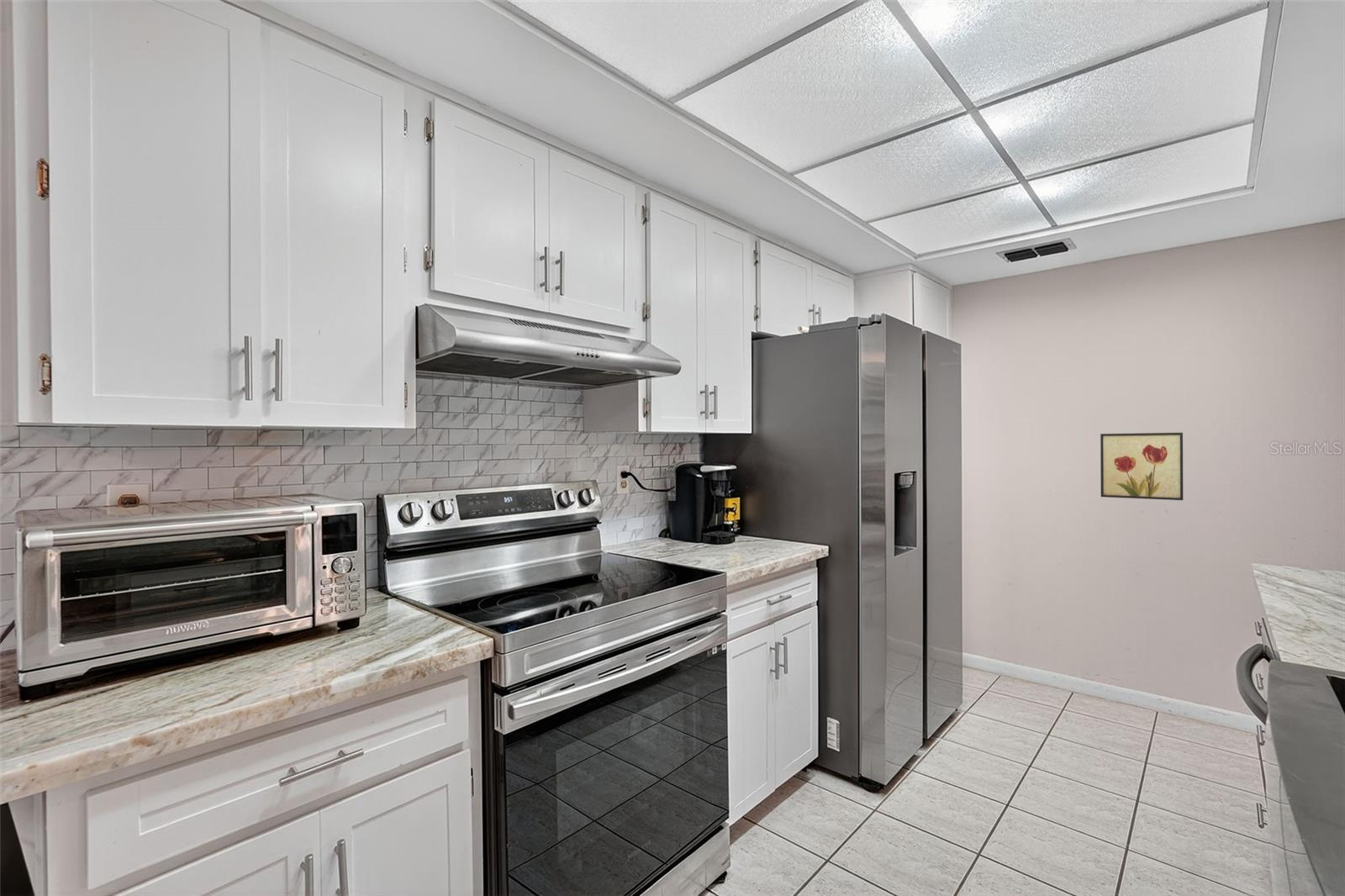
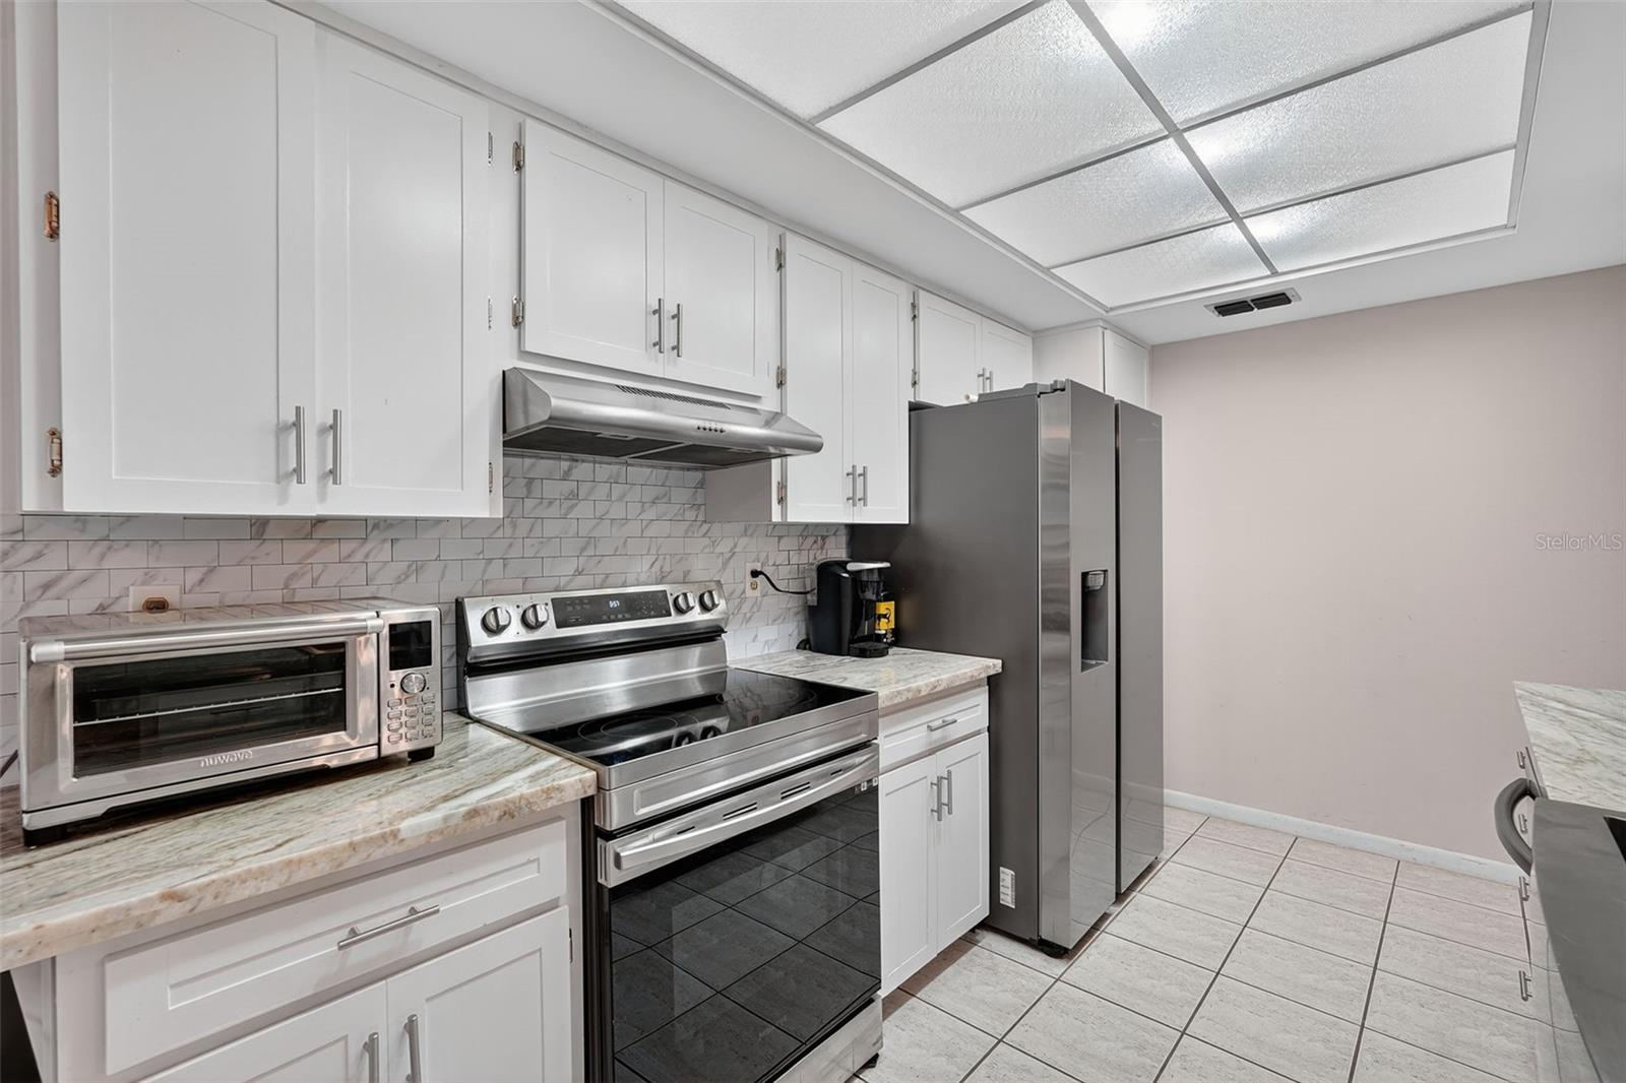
- wall art [1100,432,1184,501]
